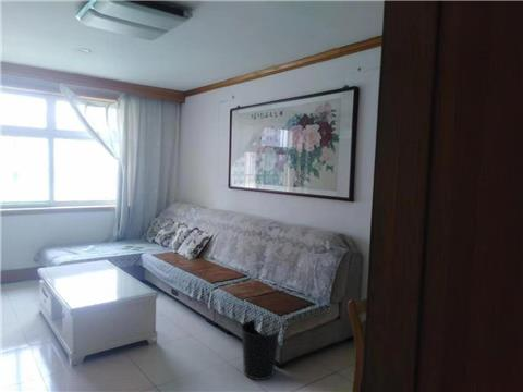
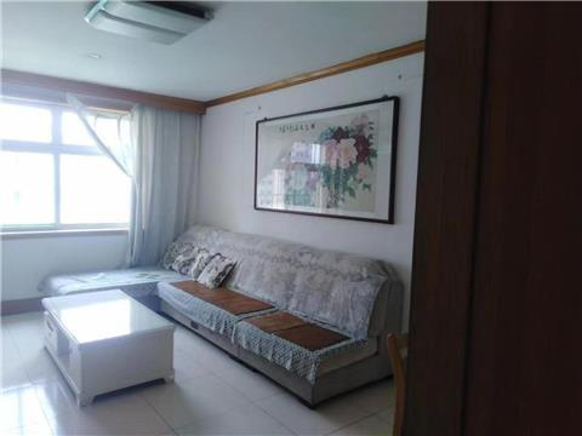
- wastebasket [240,319,280,381]
